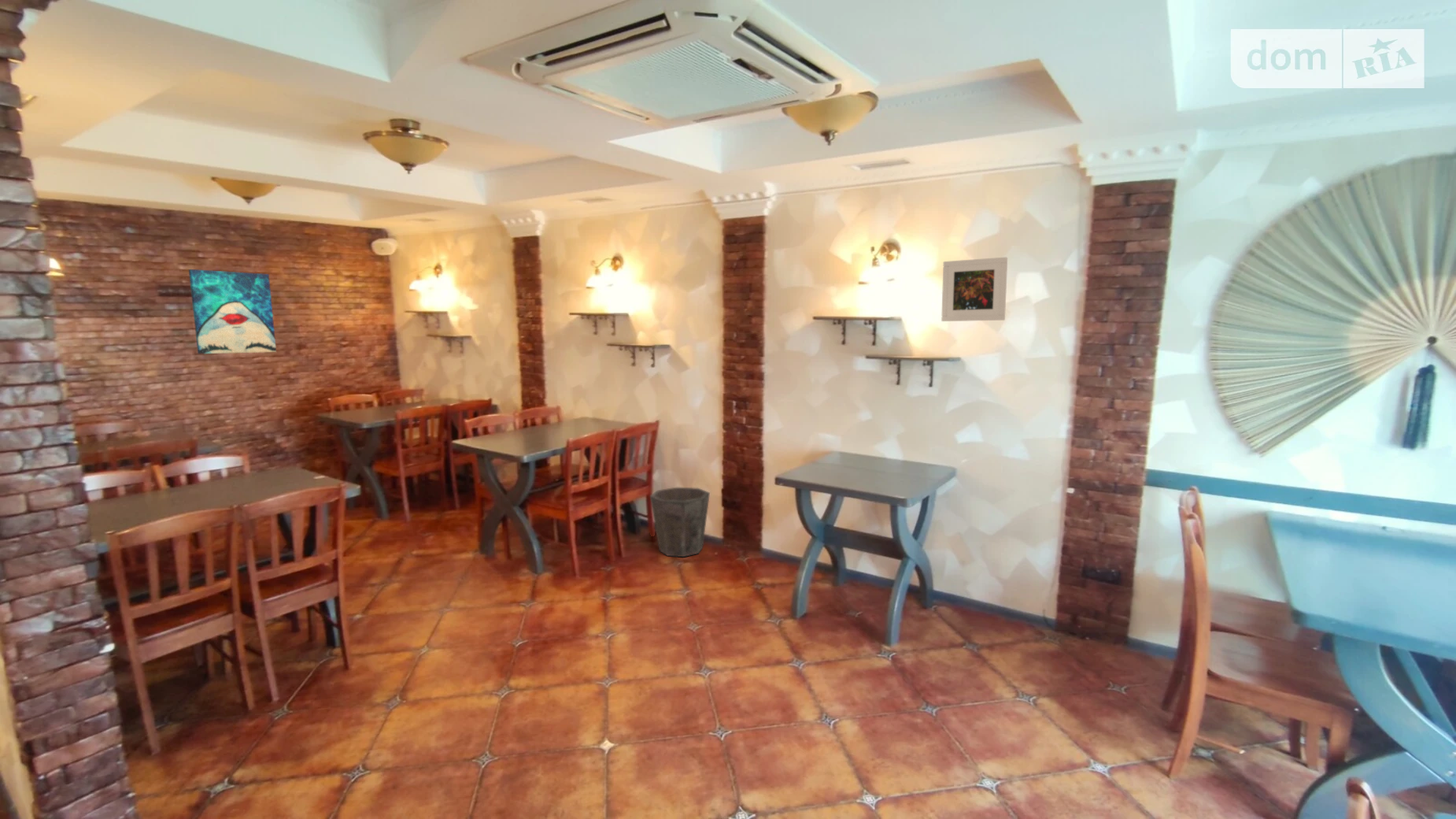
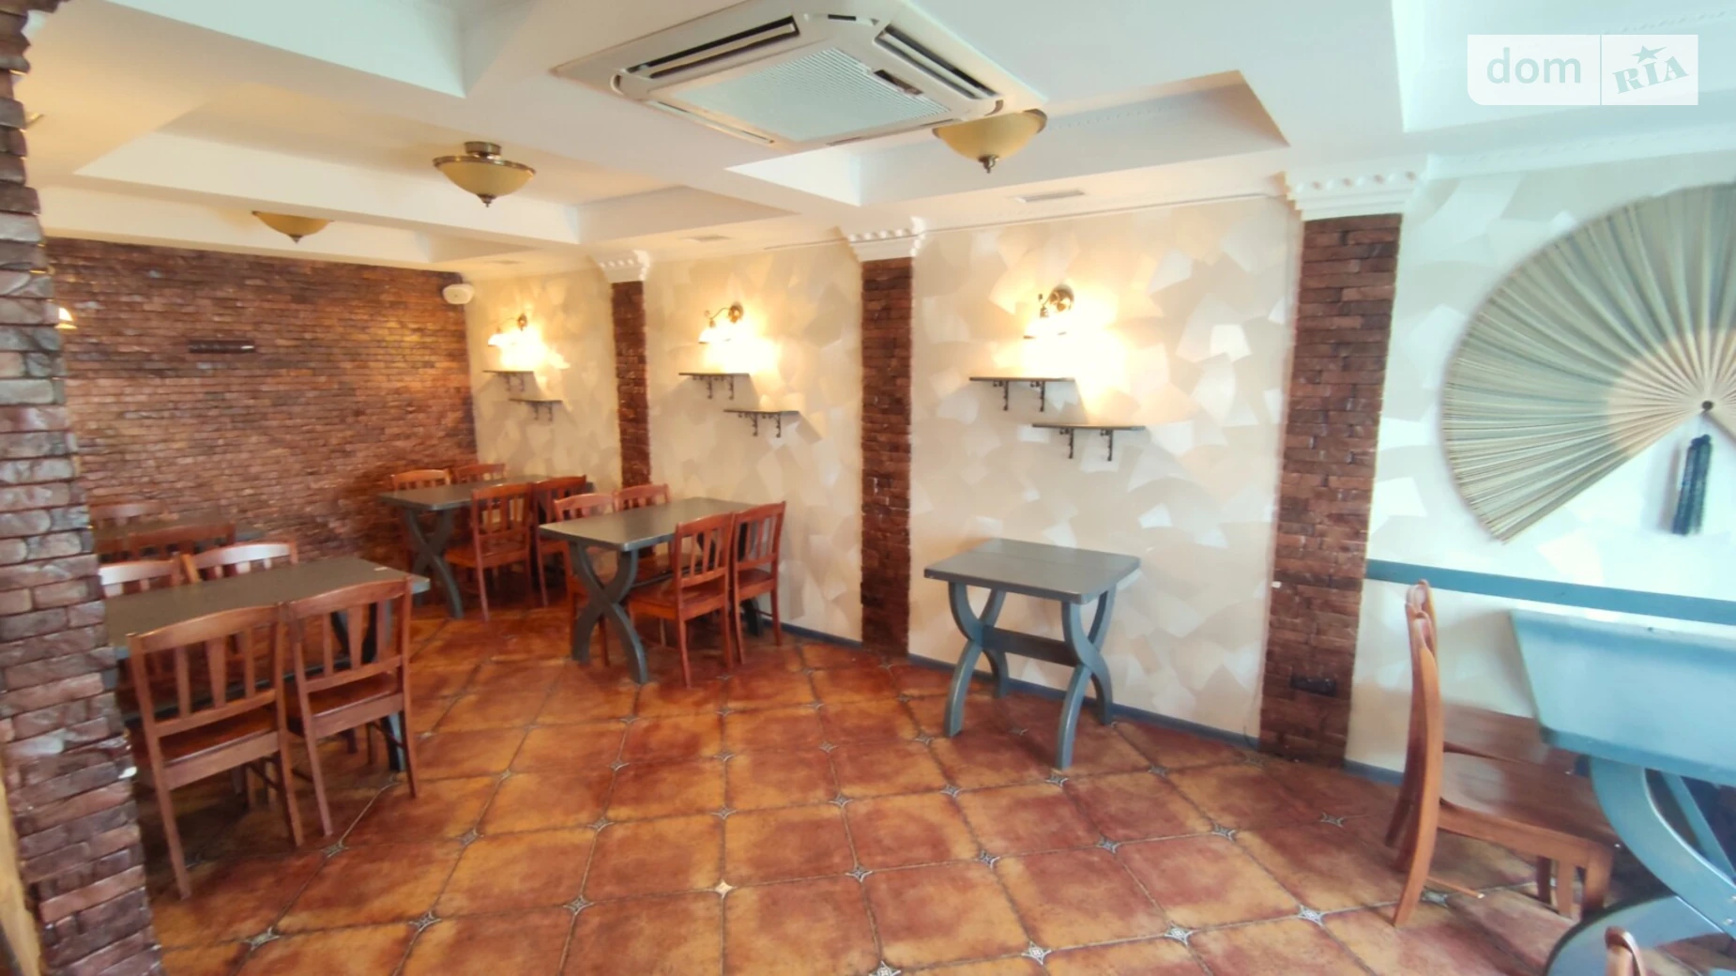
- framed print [940,257,1008,322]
- waste bin [649,487,711,558]
- wall art [188,269,277,354]
